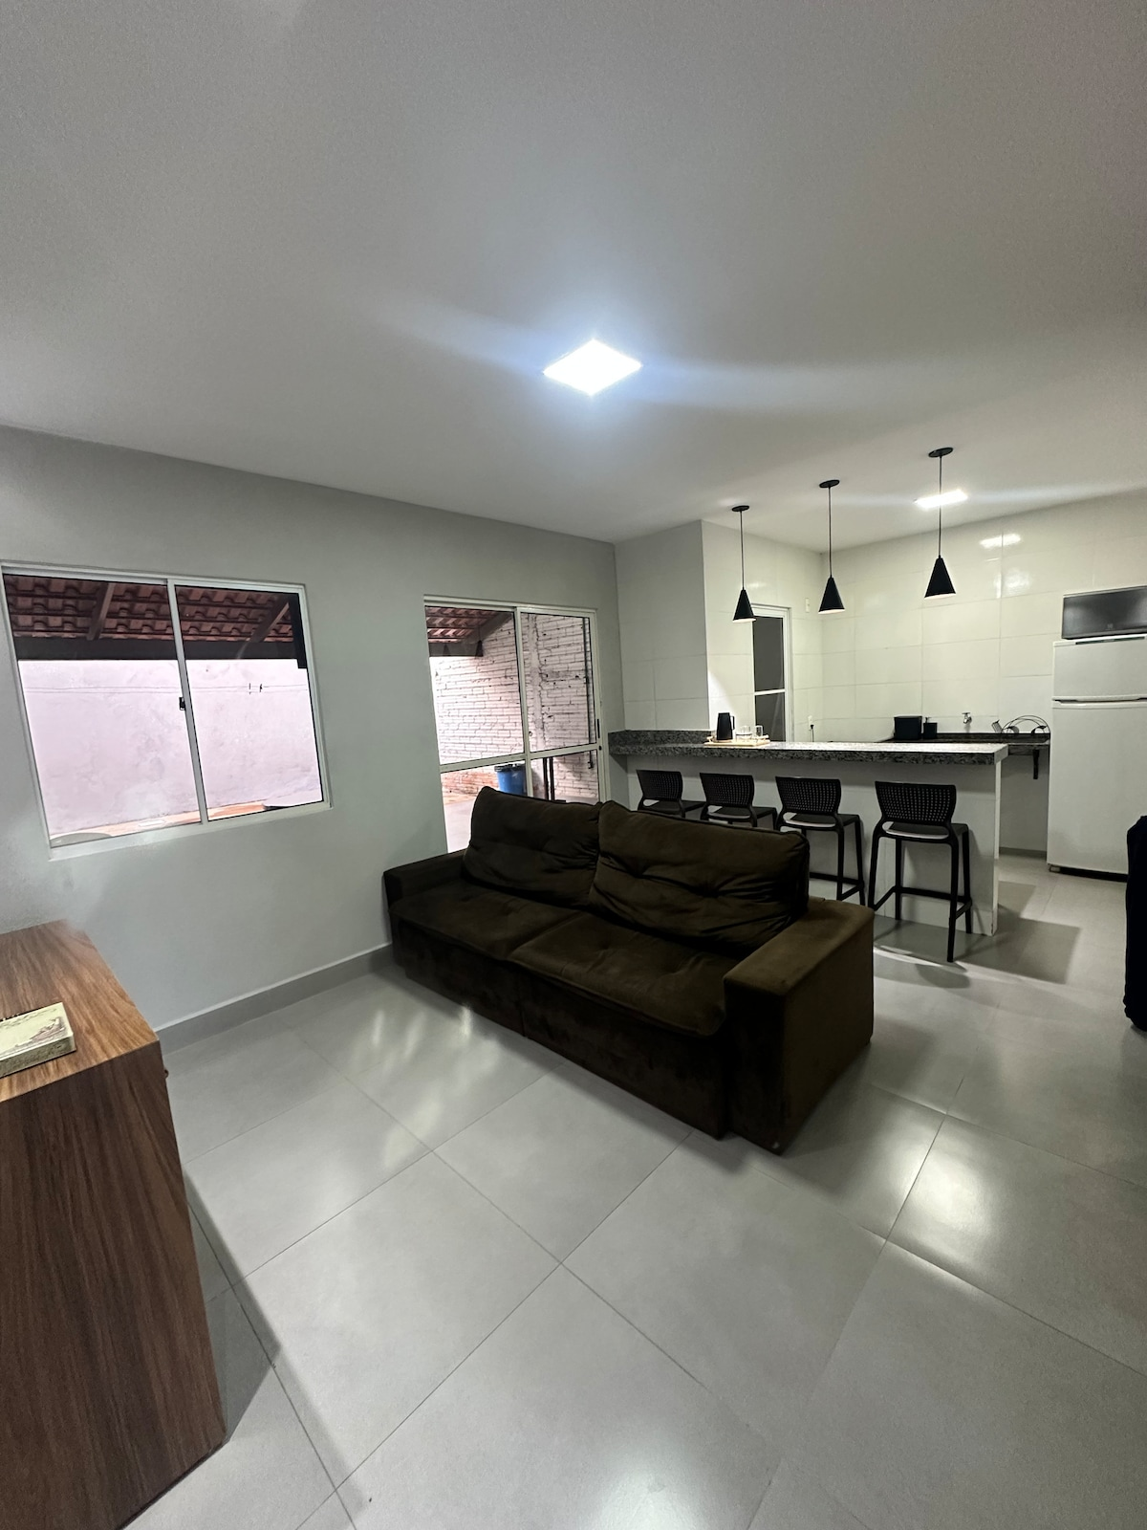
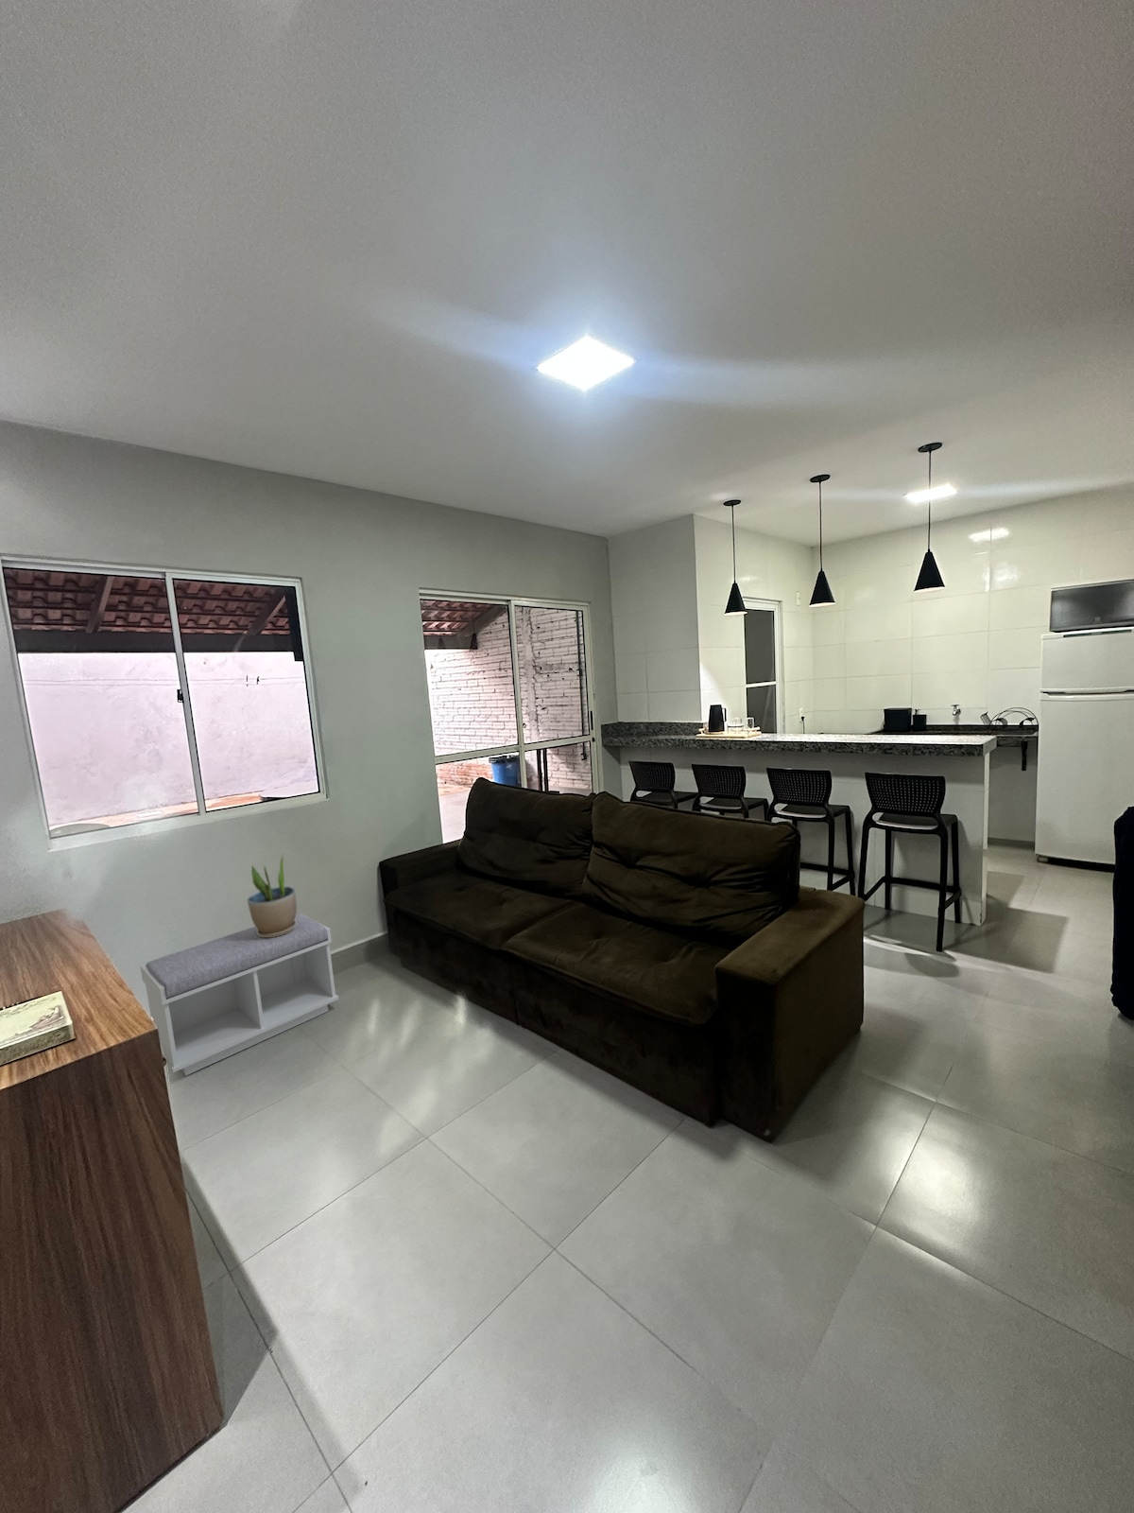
+ bench [139,913,339,1076]
+ potted plant [247,852,298,938]
